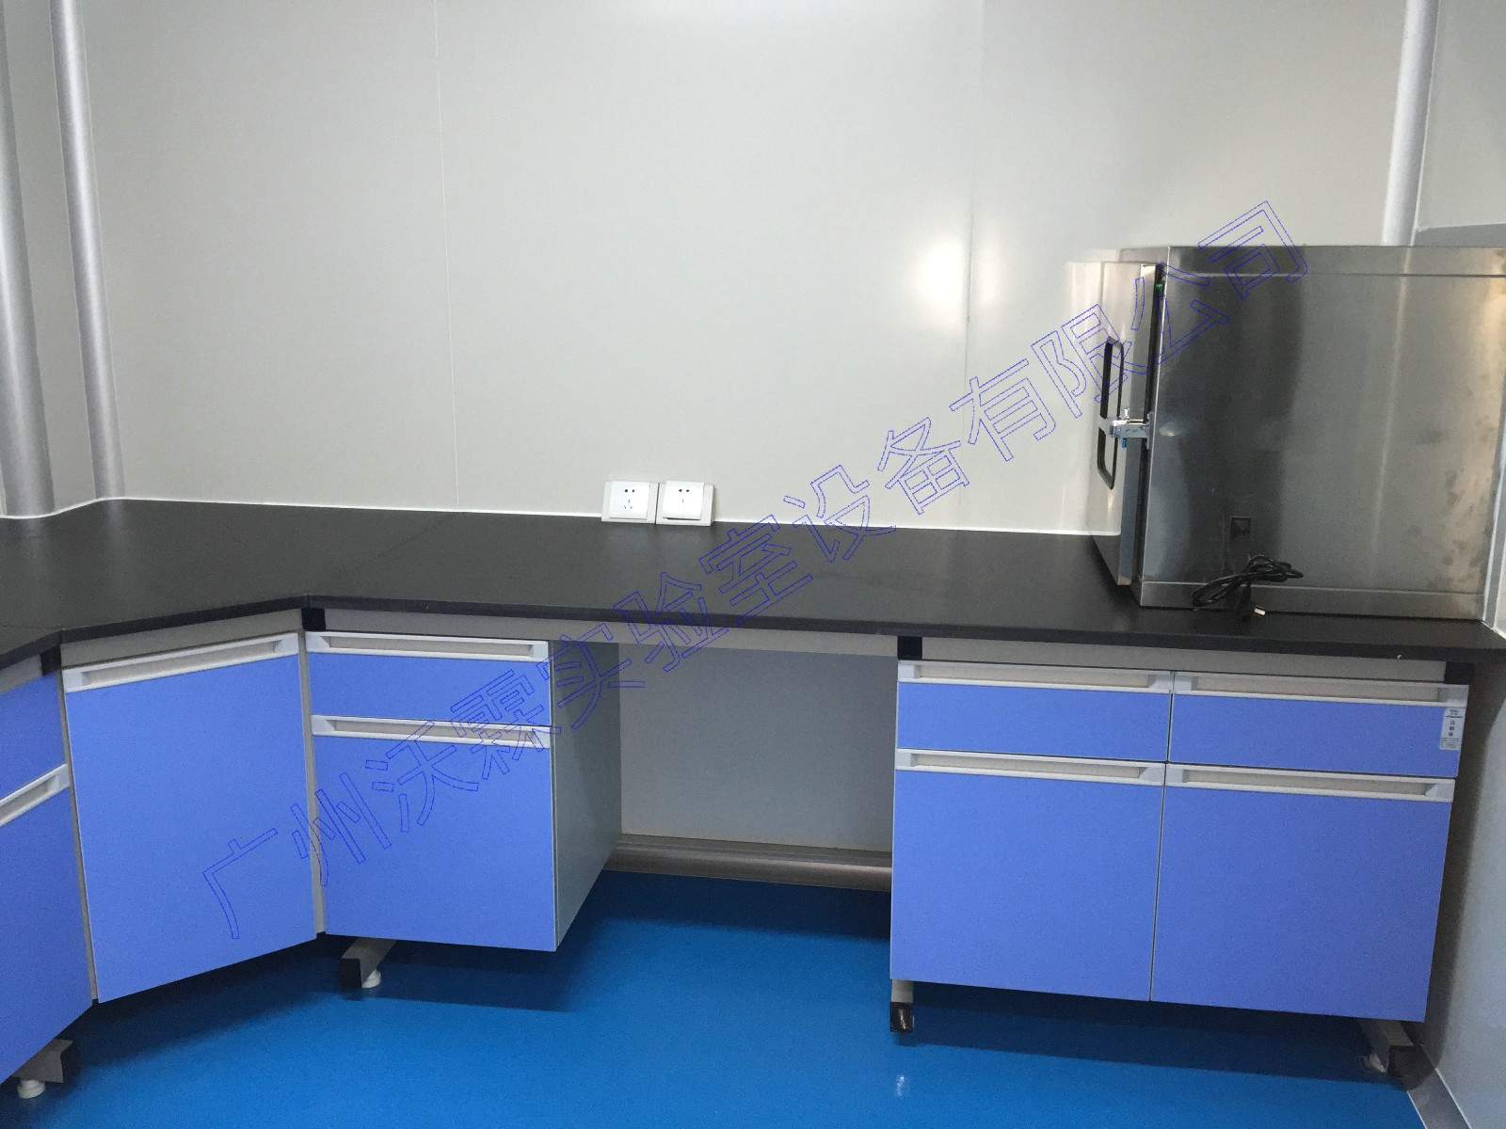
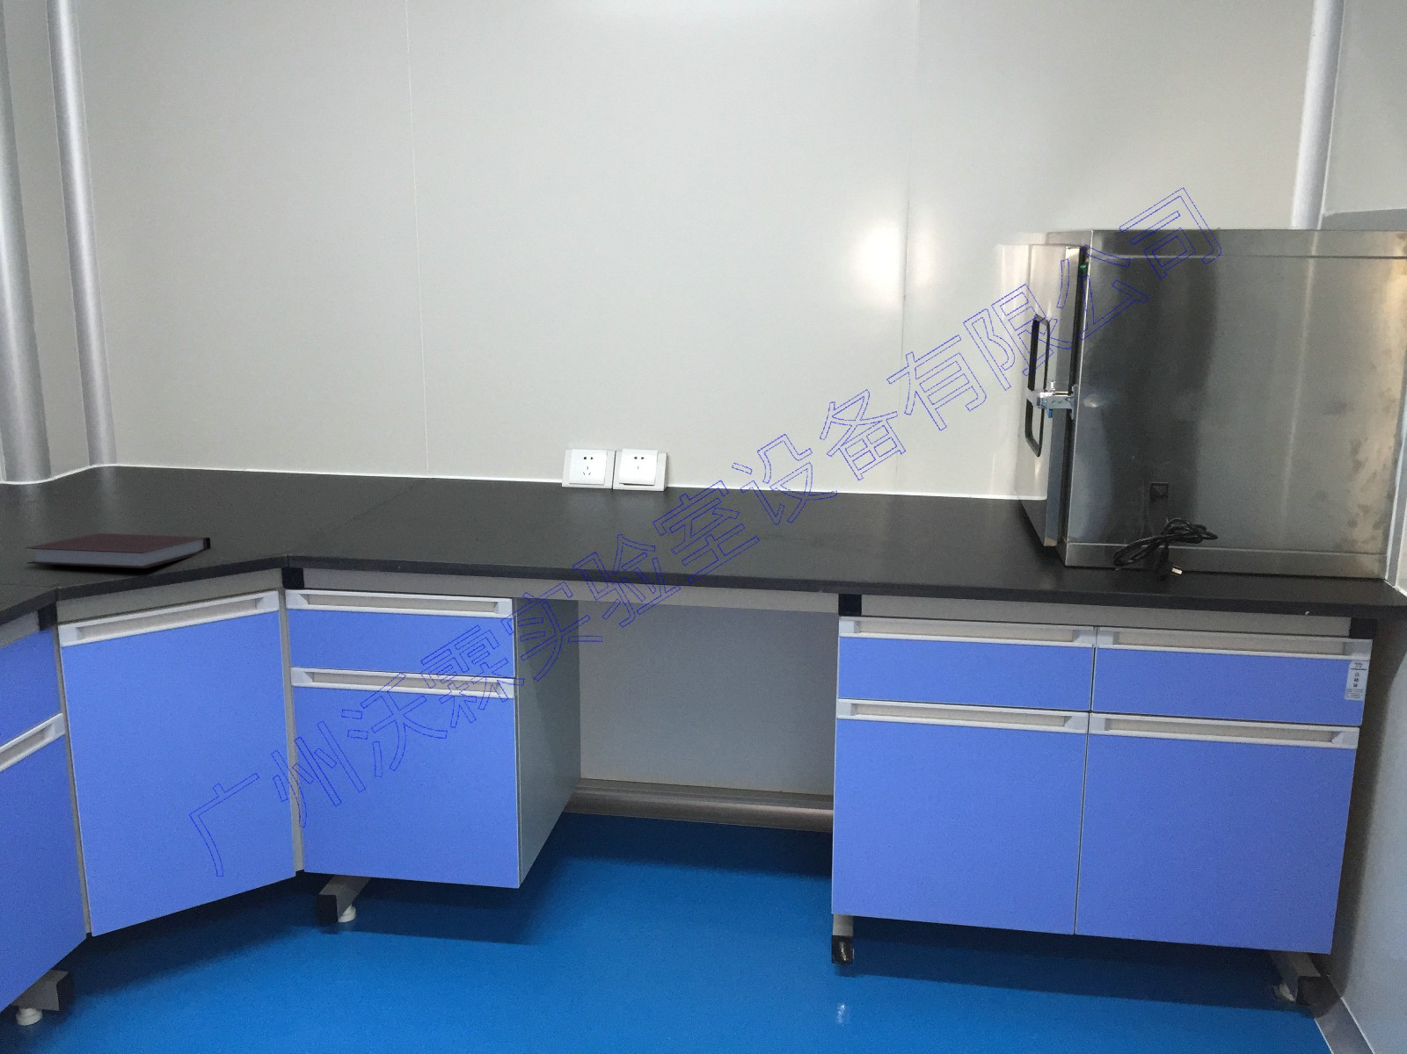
+ notebook [24,533,212,569]
